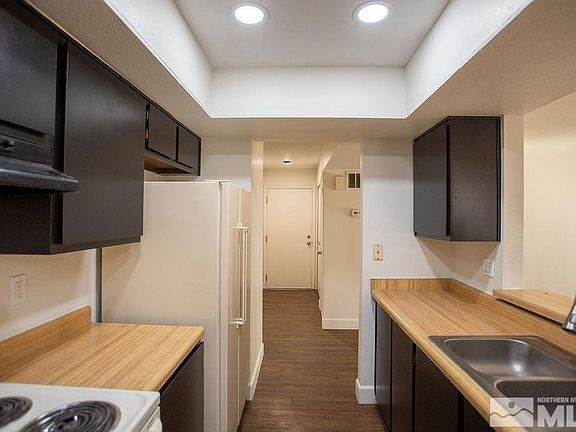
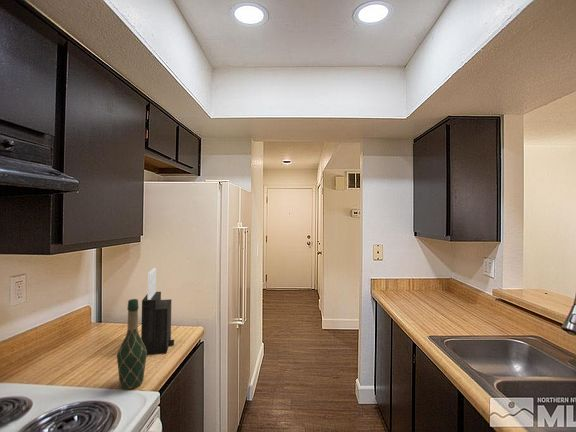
+ wine bottle [116,298,148,390]
+ knife block [140,267,175,355]
